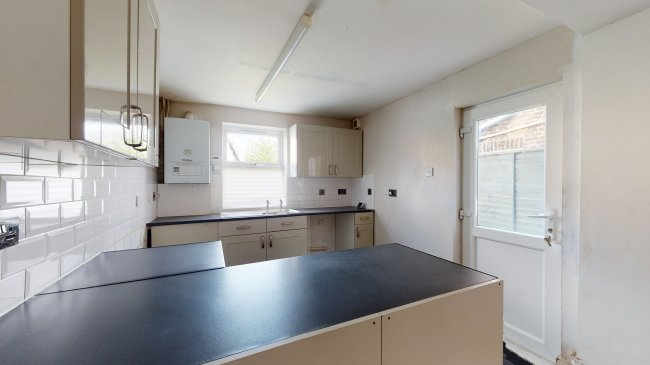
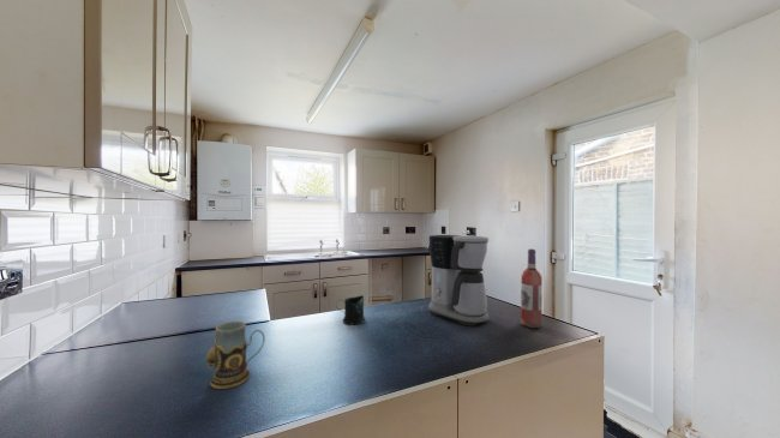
+ wine bottle [520,248,544,329]
+ coffee maker [427,234,490,328]
+ mug [335,294,367,325]
+ mug [204,320,266,390]
